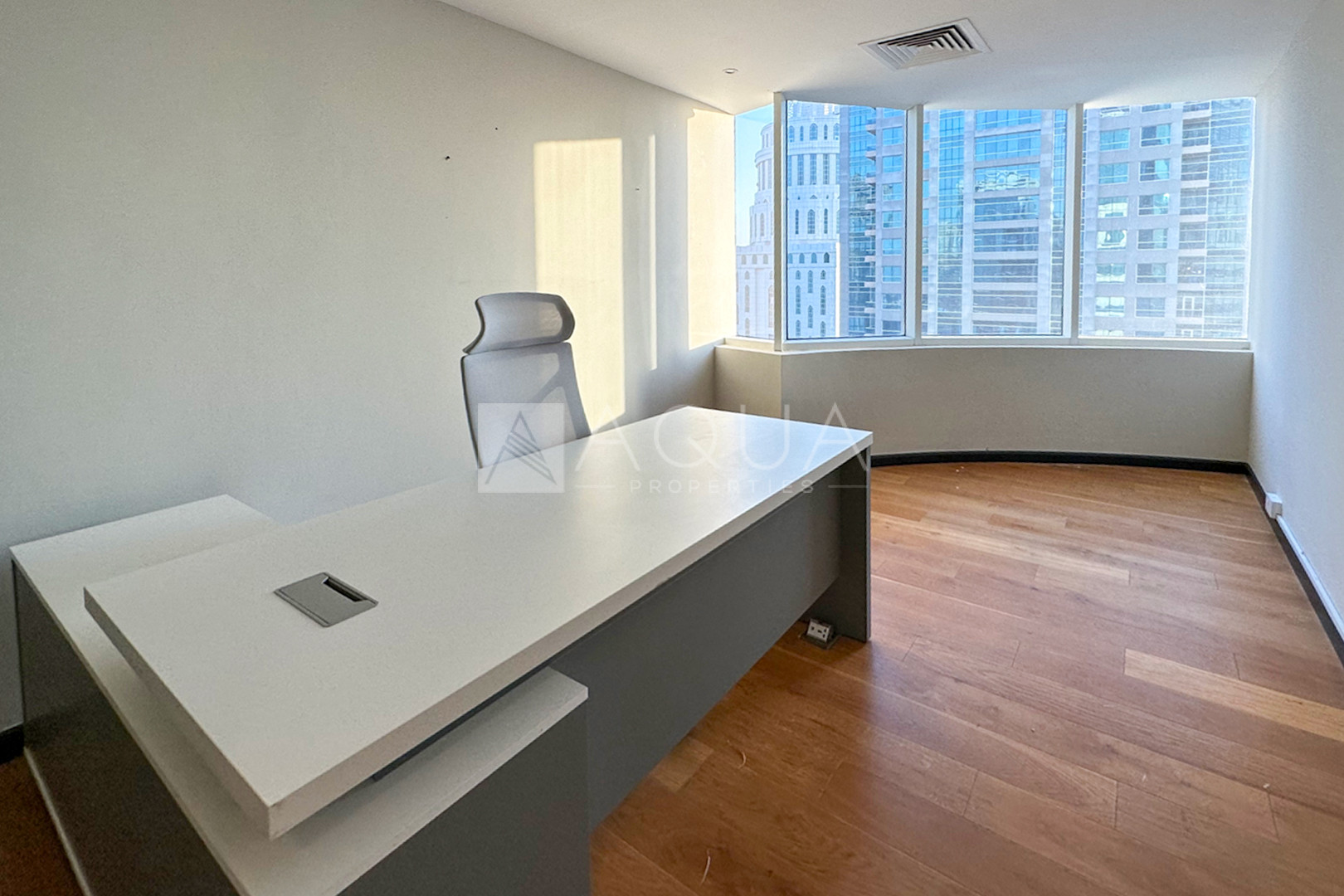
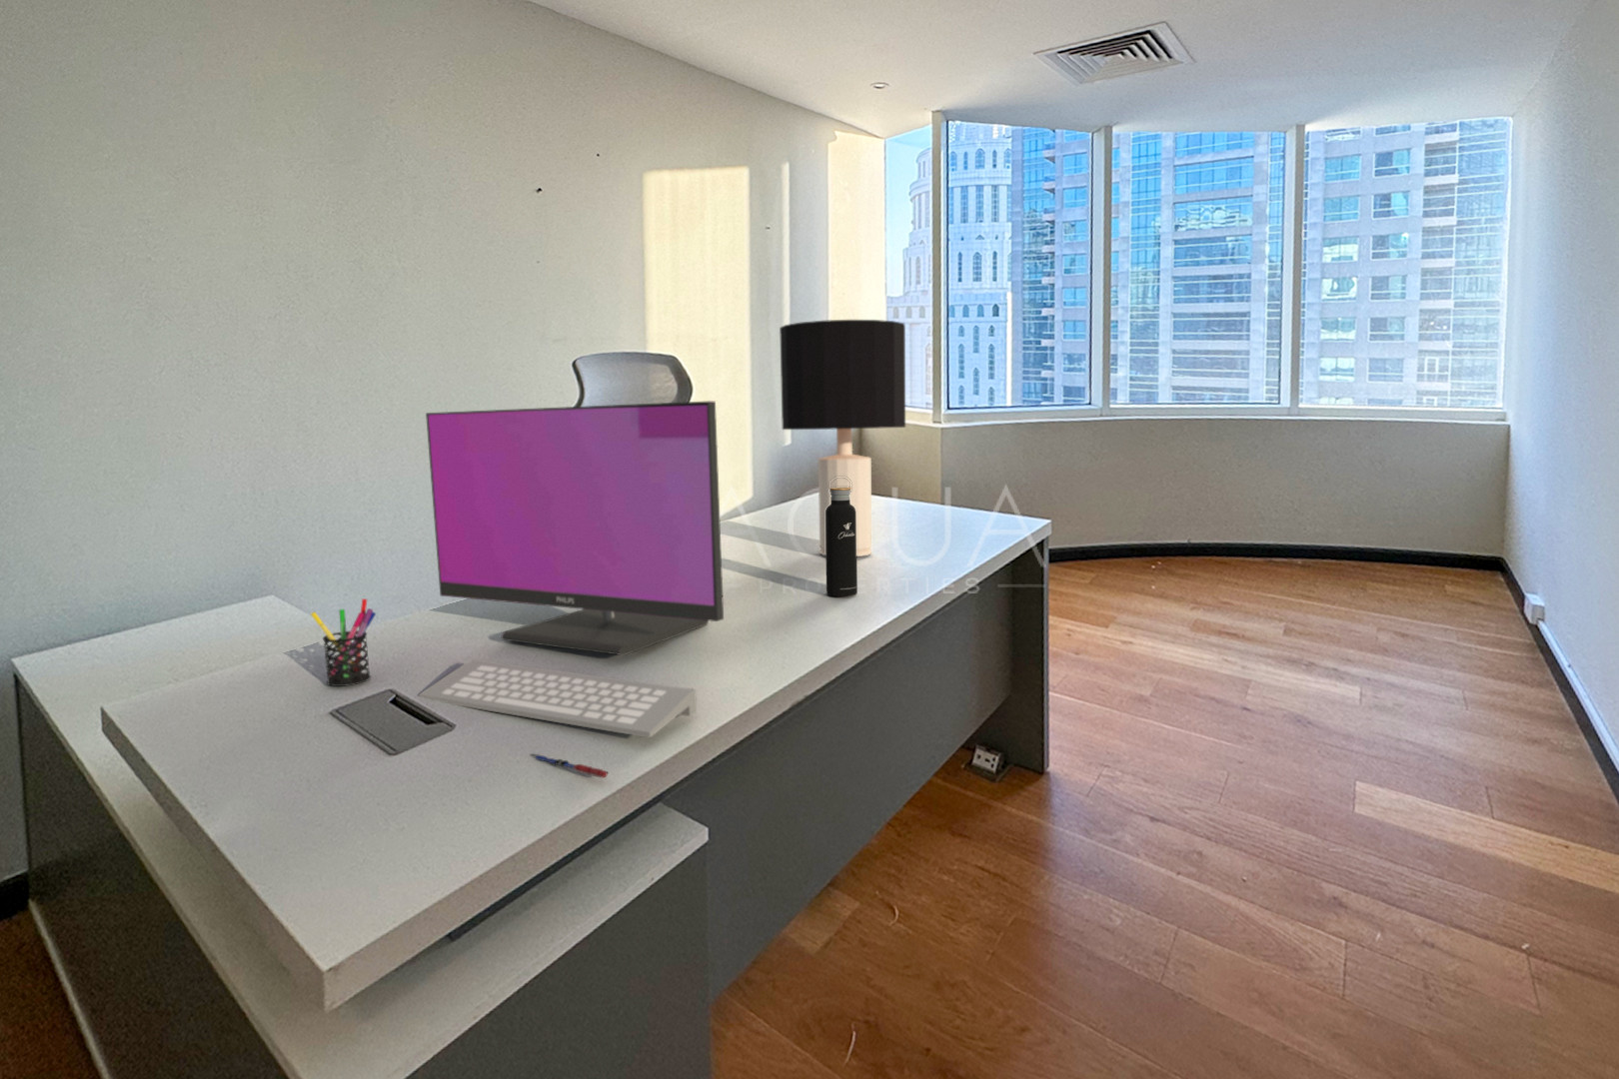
+ computer monitor [425,400,724,656]
+ pen [530,754,608,778]
+ water bottle [824,477,859,597]
+ desk lamp [778,319,906,558]
+ pen holder [310,597,377,688]
+ computer keyboard [418,659,697,738]
